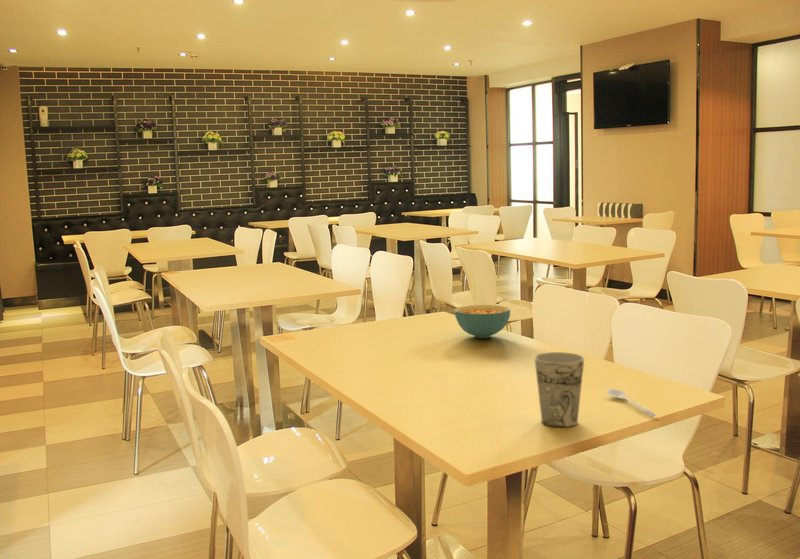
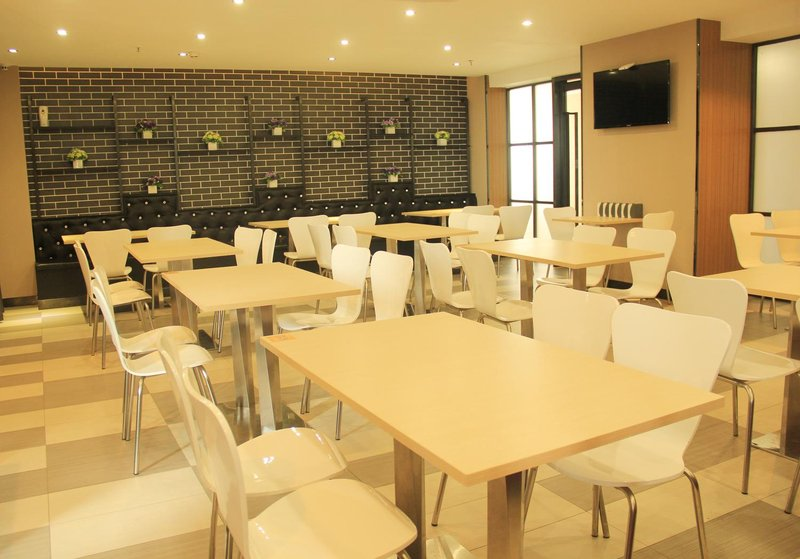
- cereal bowl [453,304,511,339]
- stirrer [606,387,657,417]
- cup [534,351,585,428]
